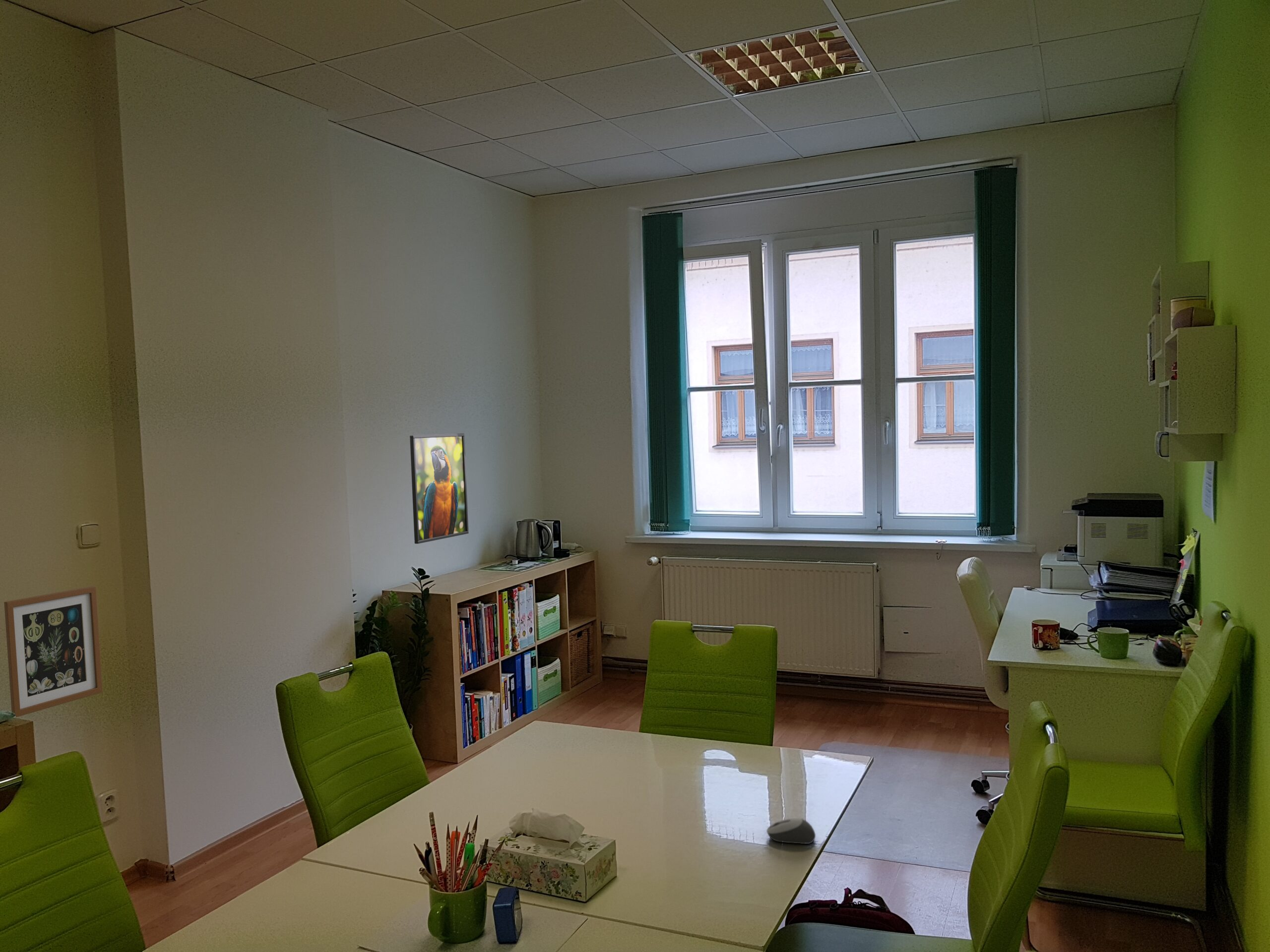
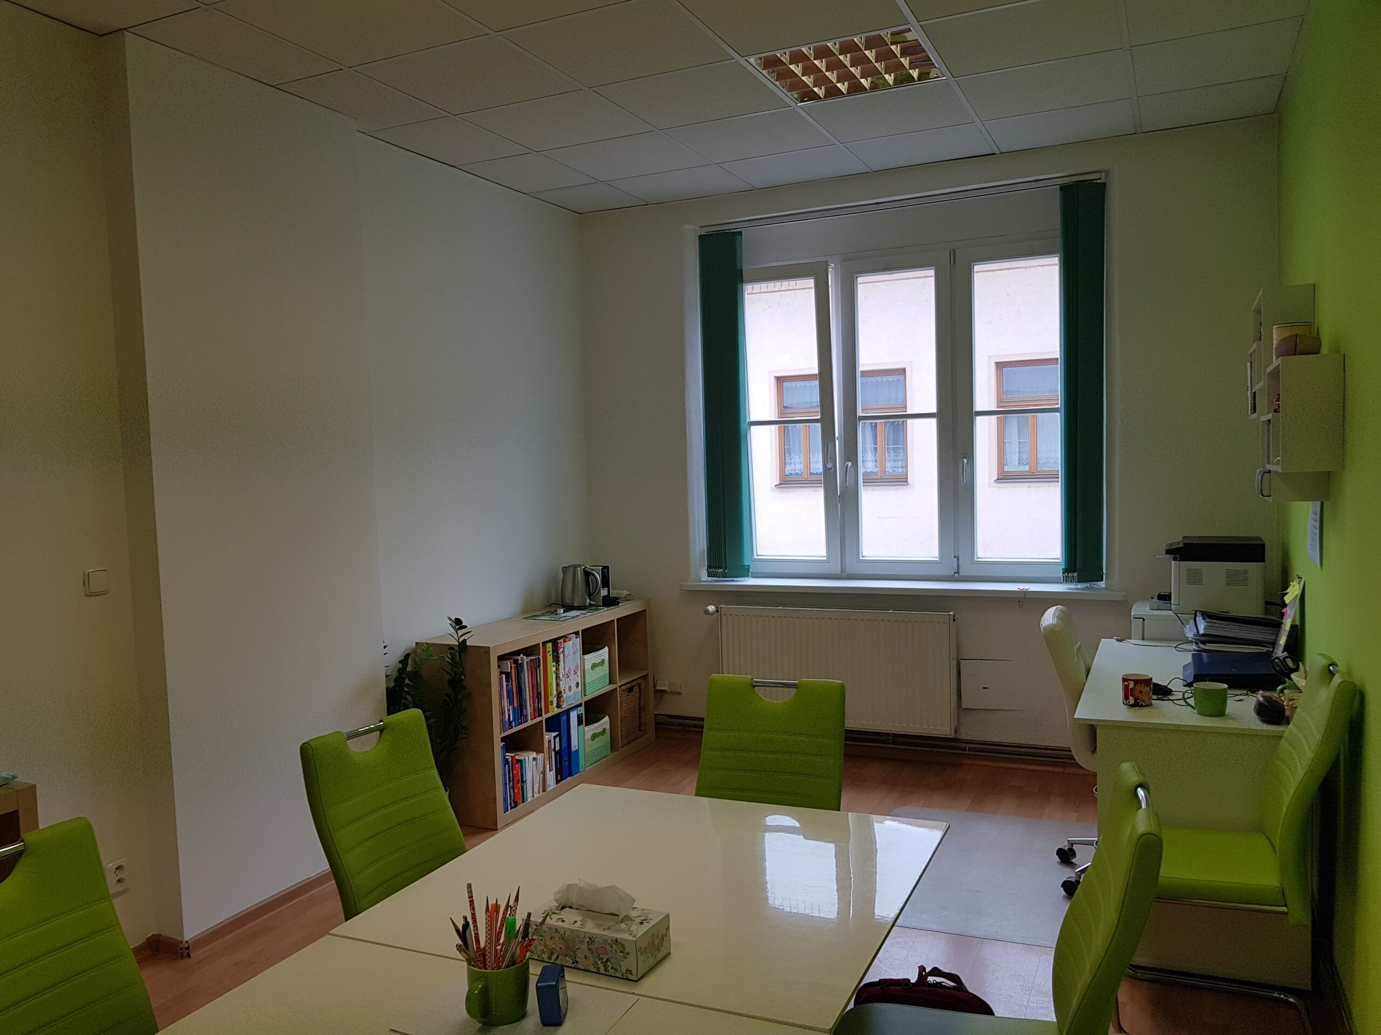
- computer mouse [766,818,816,844]
- wall art [3,586,103,717]
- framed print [409,433,469,544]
